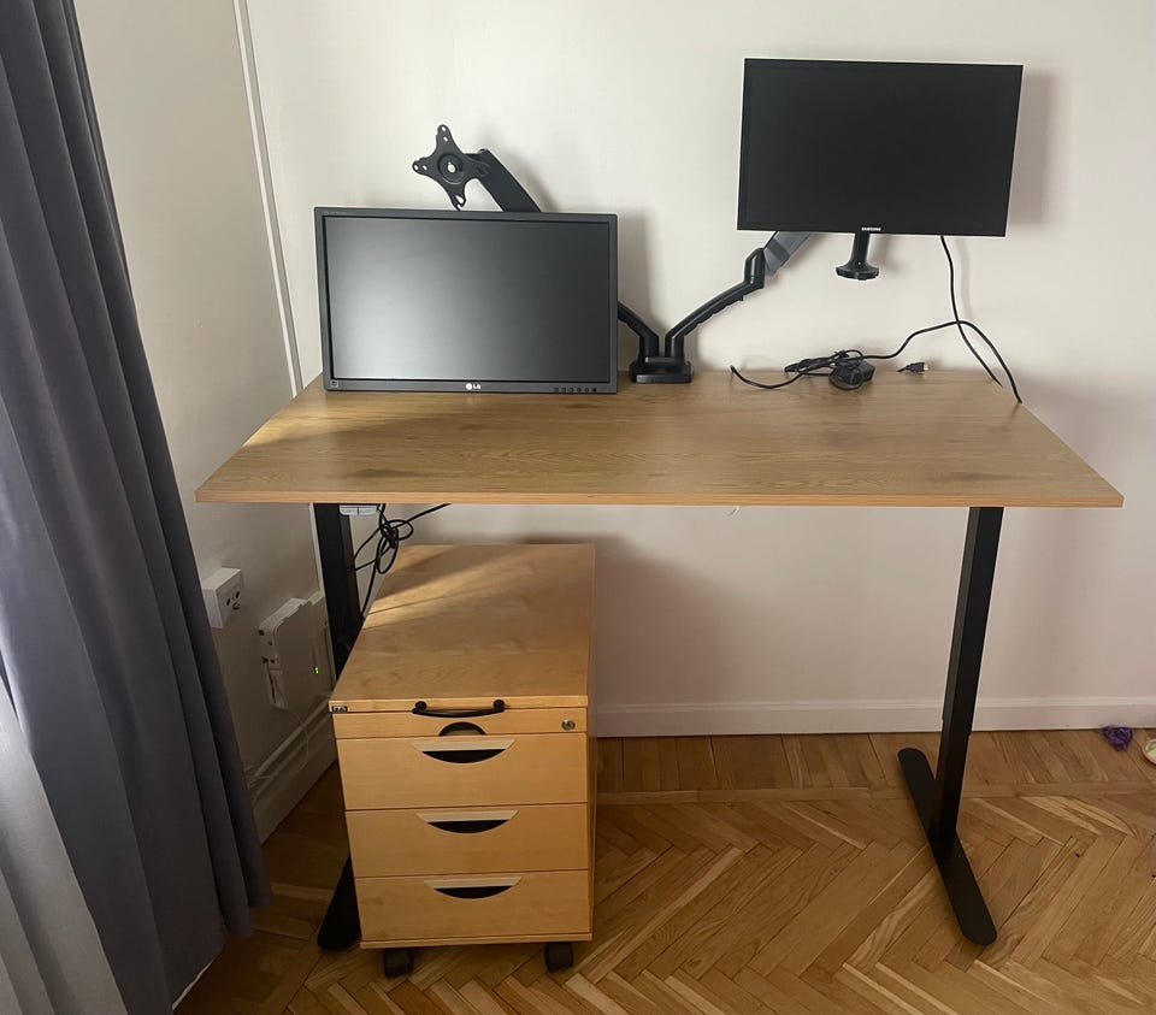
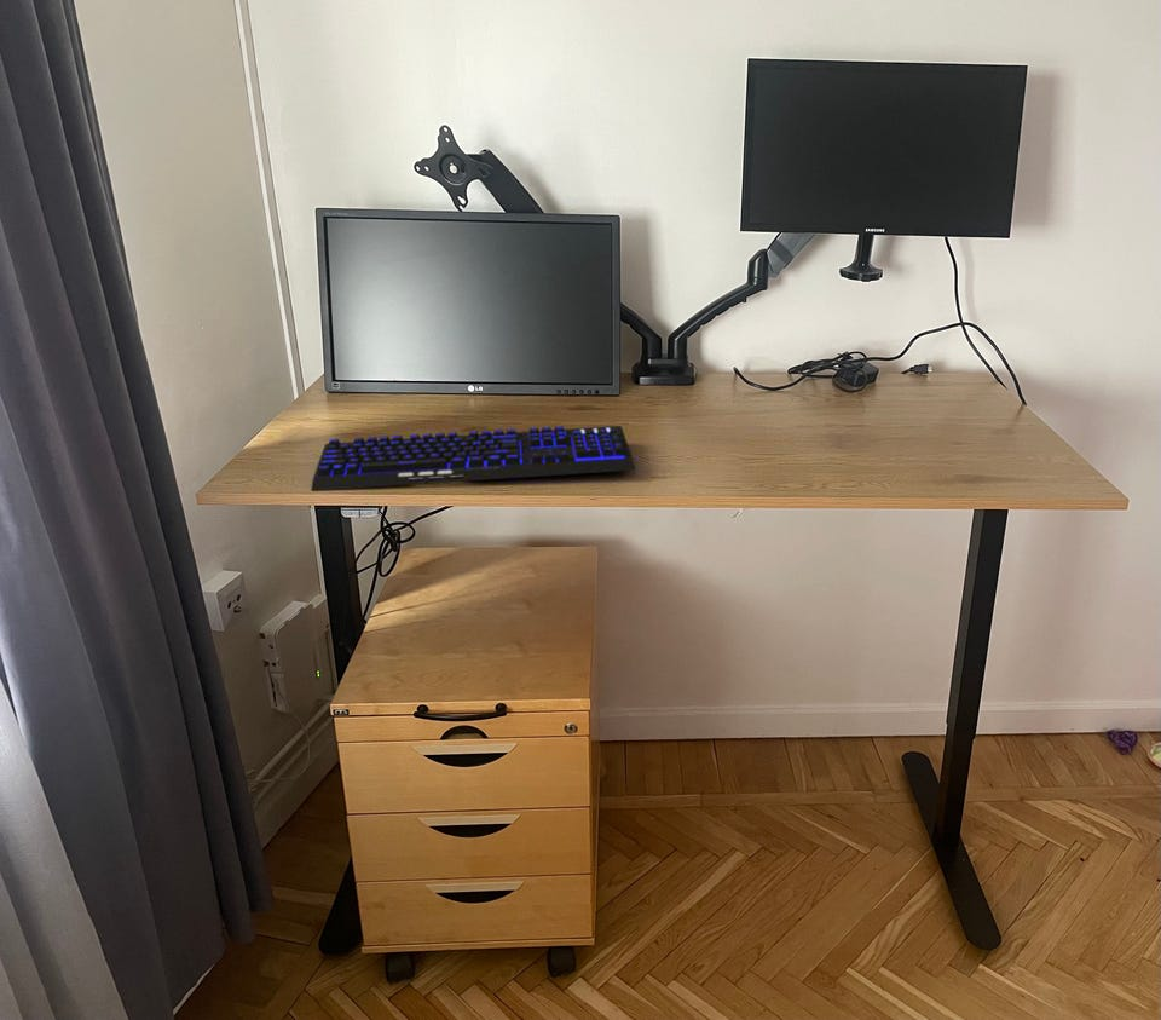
+ keyboard [311,425,636,491]
